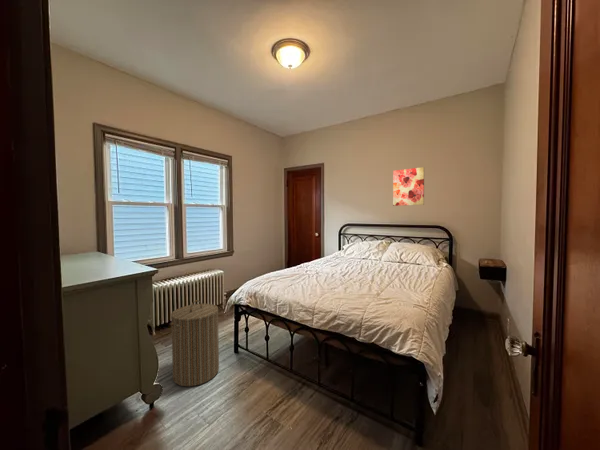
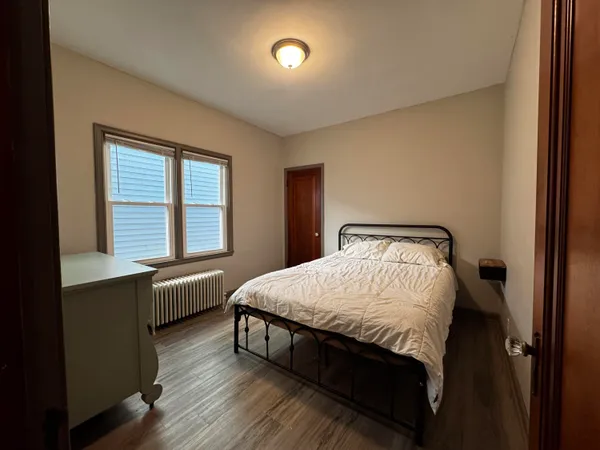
- wall art [392,166,425,207]
- laundry hamper [169,299,220,387]
